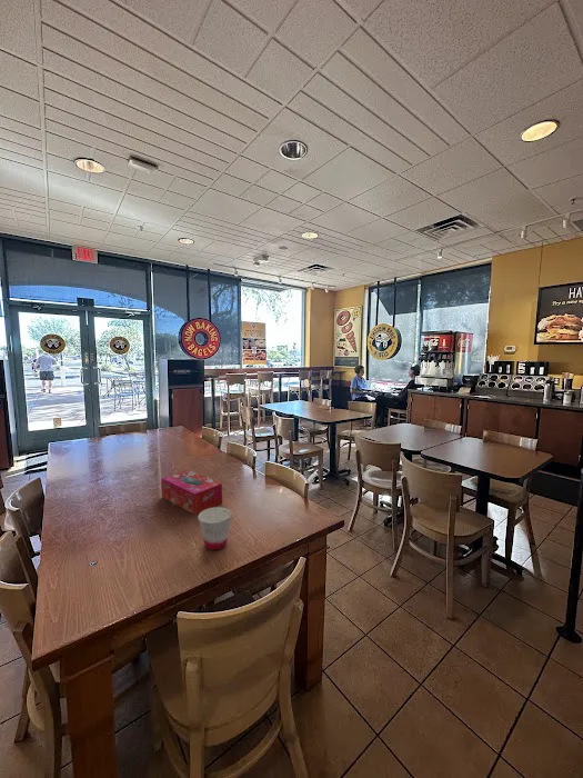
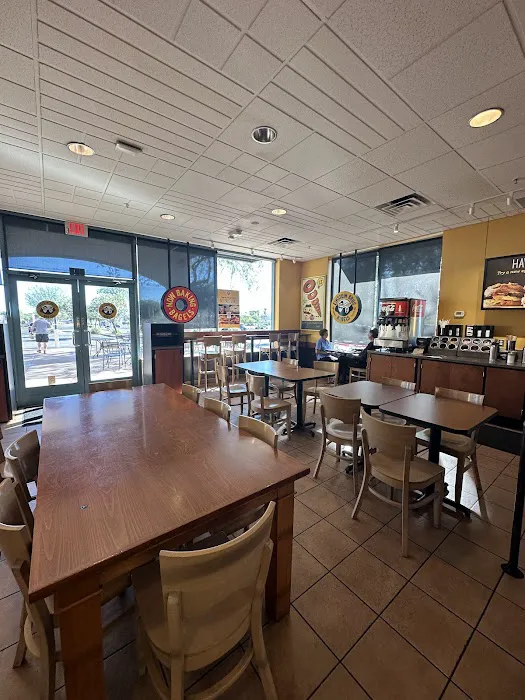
- tissue box [160,469,223,516]
- cup [197,506,233,551]
